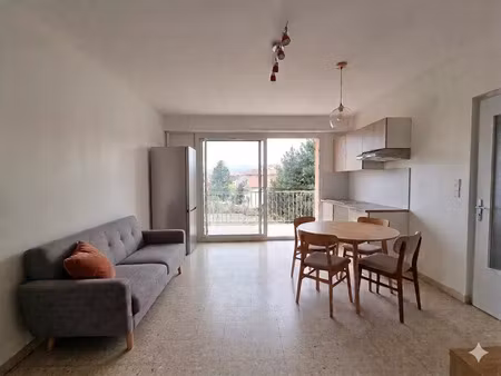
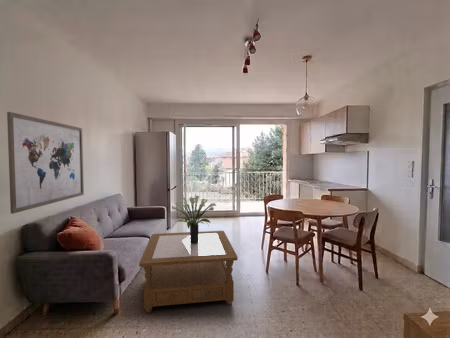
+ coffee table [138,230,239,314]
+ wall art [6,111,85,215]
+ potted plant [171,195,217,244]
